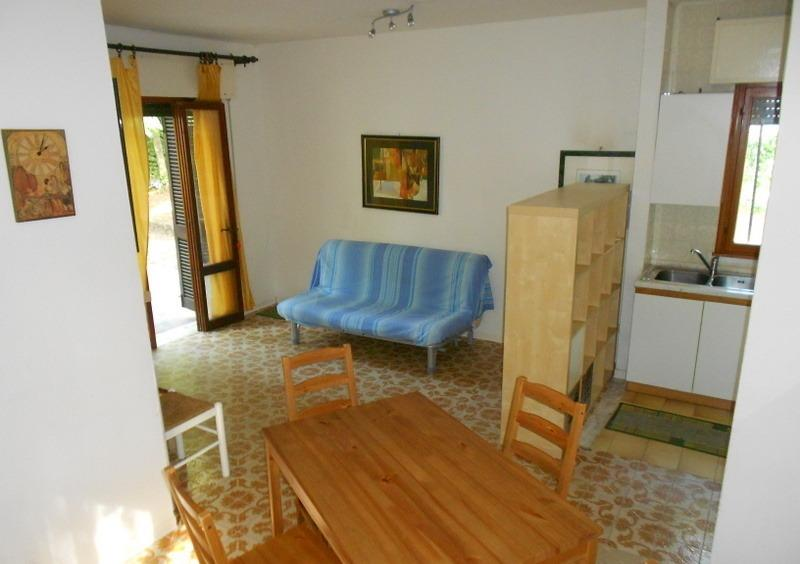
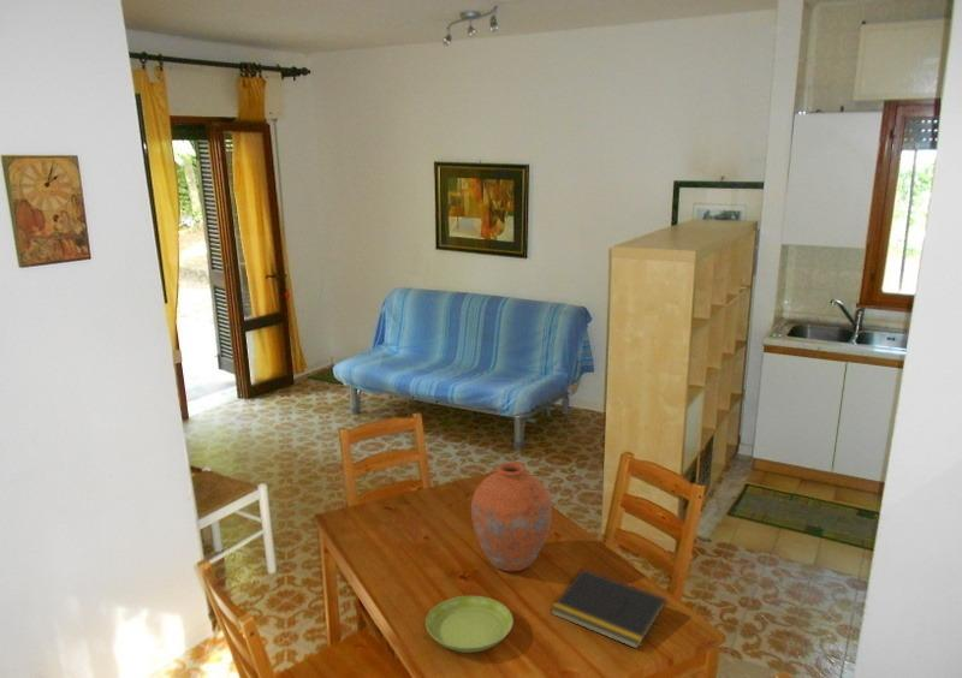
+ saucer [424,595,515,654]
+ notepad [550,567,667,650]
+ vase [470,462,553,572]
